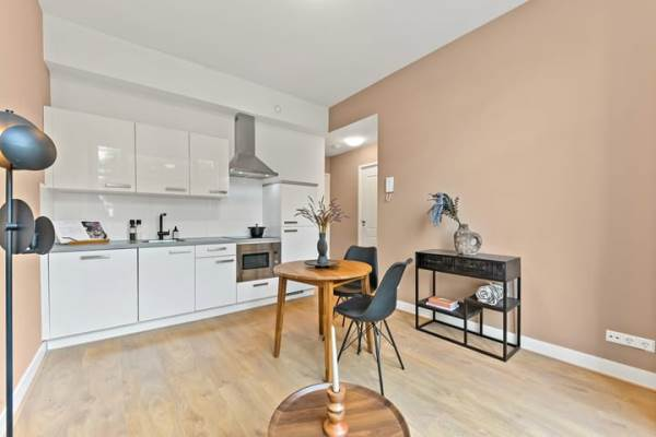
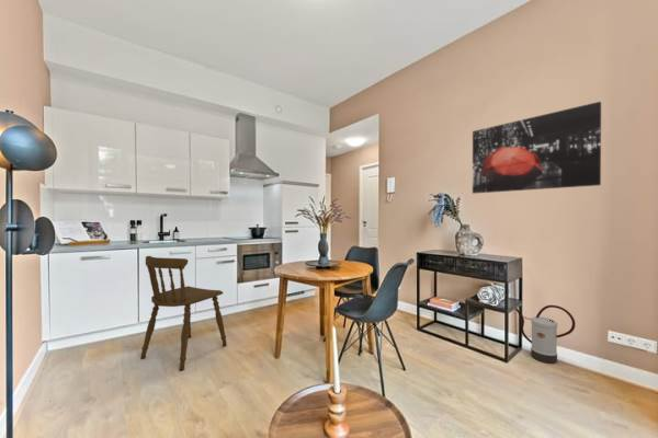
+ dining chair [139,255,228,372]
+ wall art [472,101,602,195]
+ watering can [514,304,577,365]
